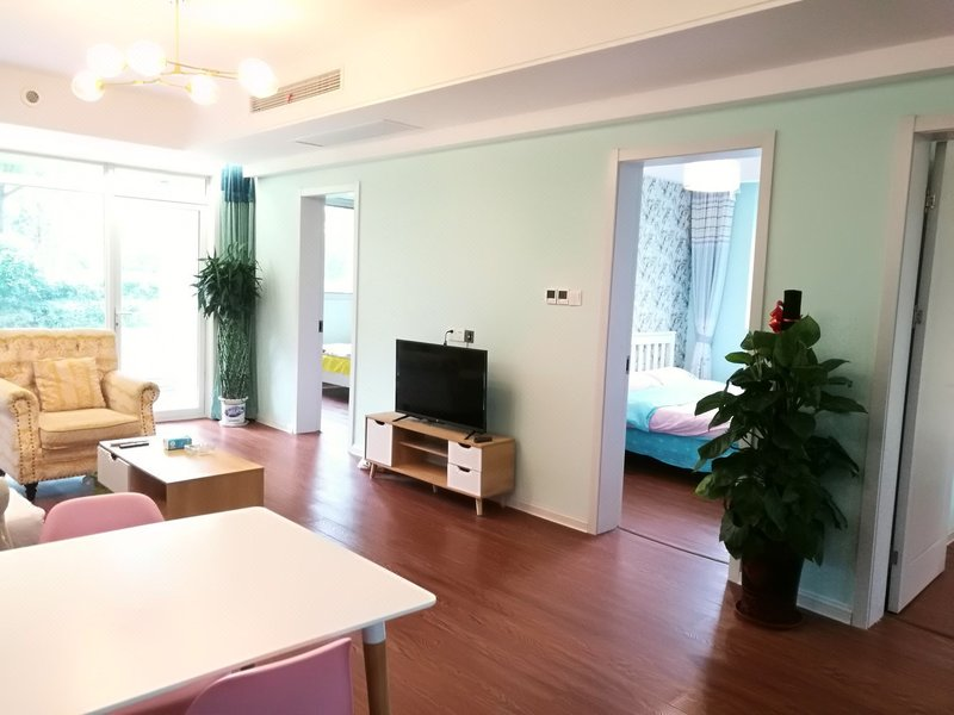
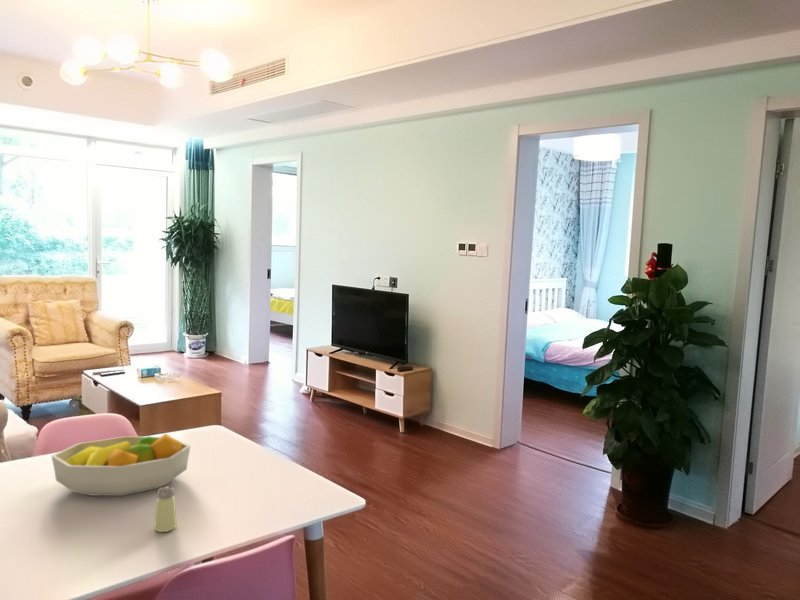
+ fruit bowl [51,432,192,497]
+ saltshaker [153,486,178,533]
